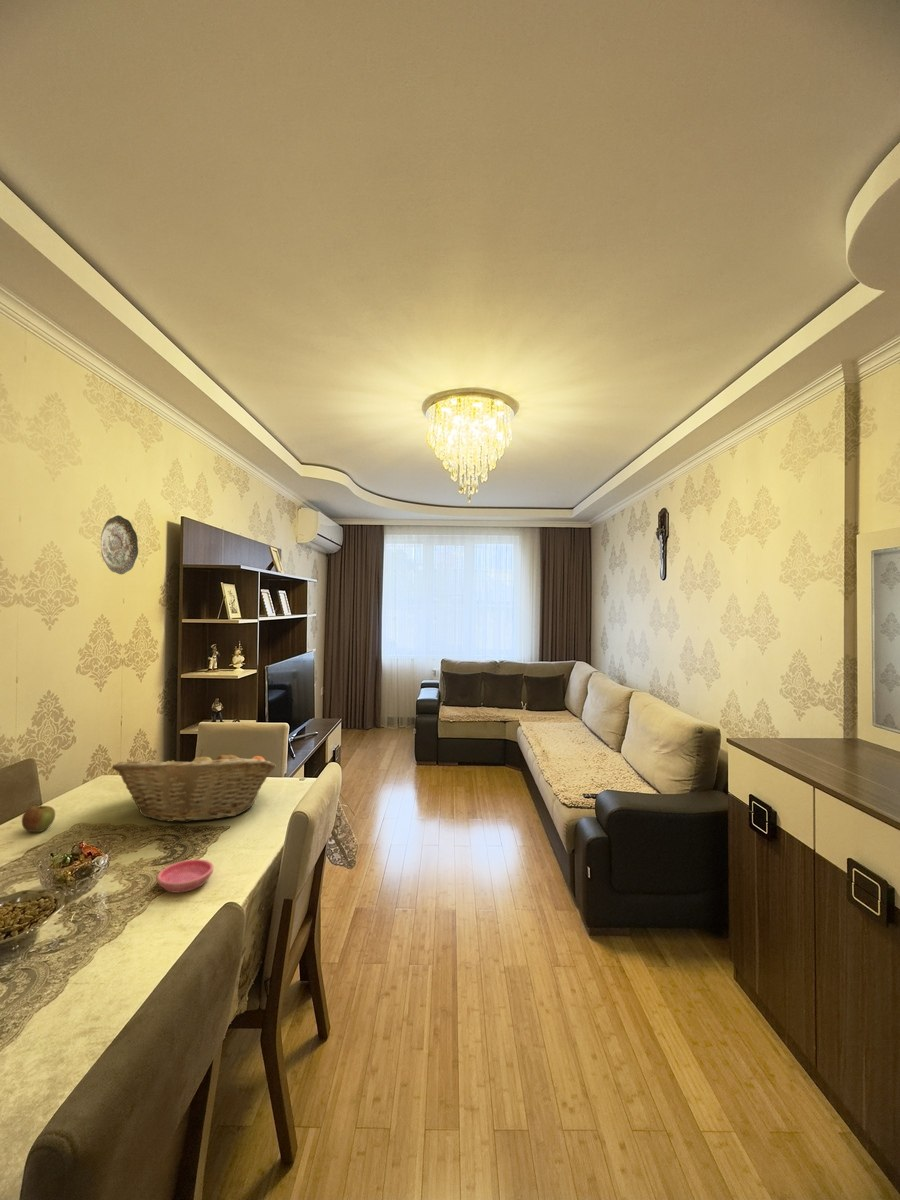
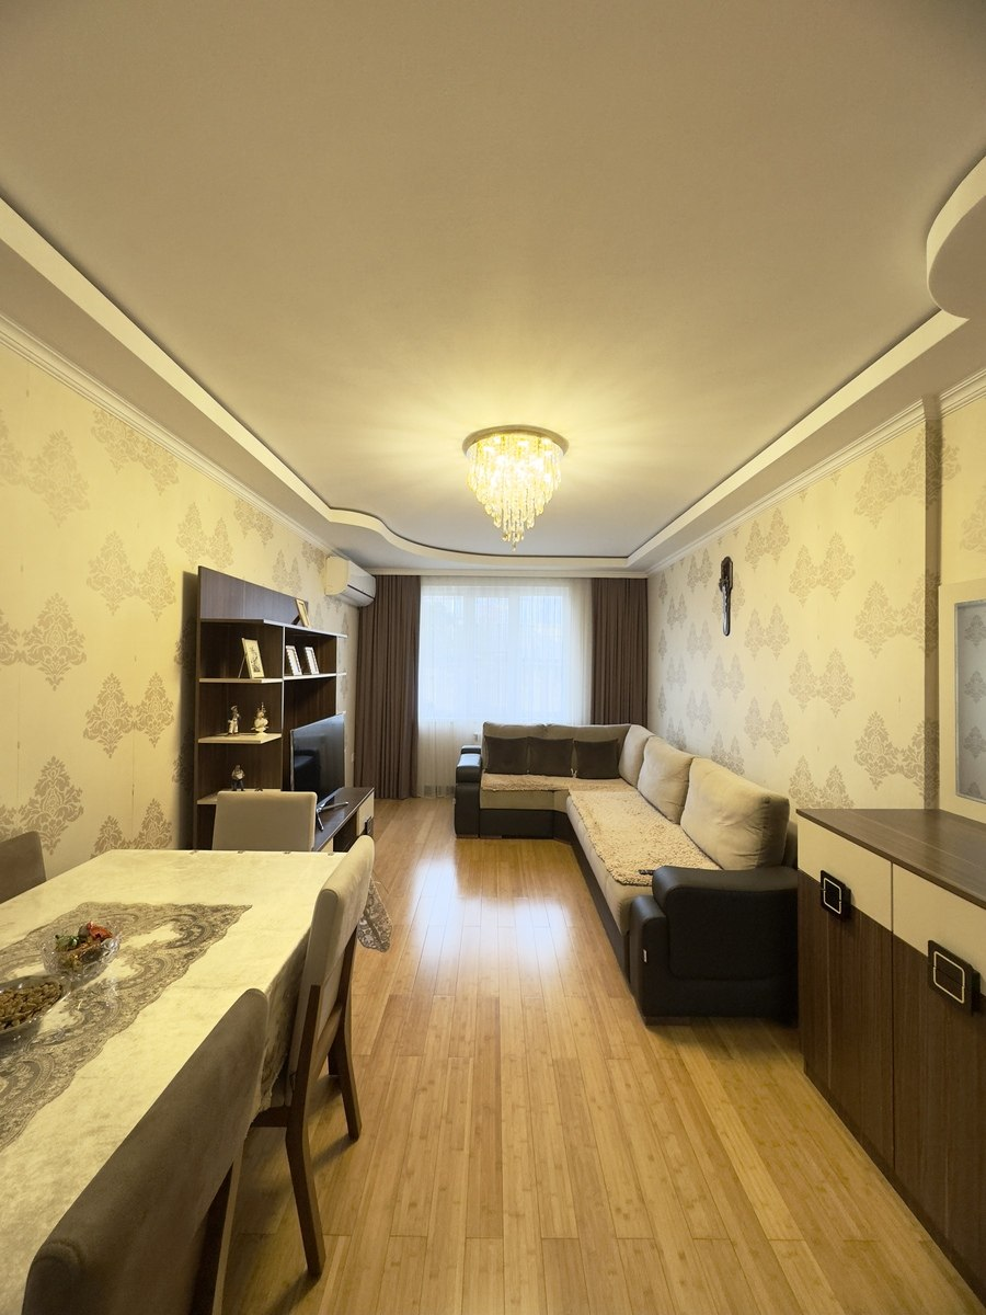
- apple [21,803,56,833]
- fruit basket [111,748,277,823]
- decorative plate [100,514,139,575]
- saucer [156,858,214,894]
